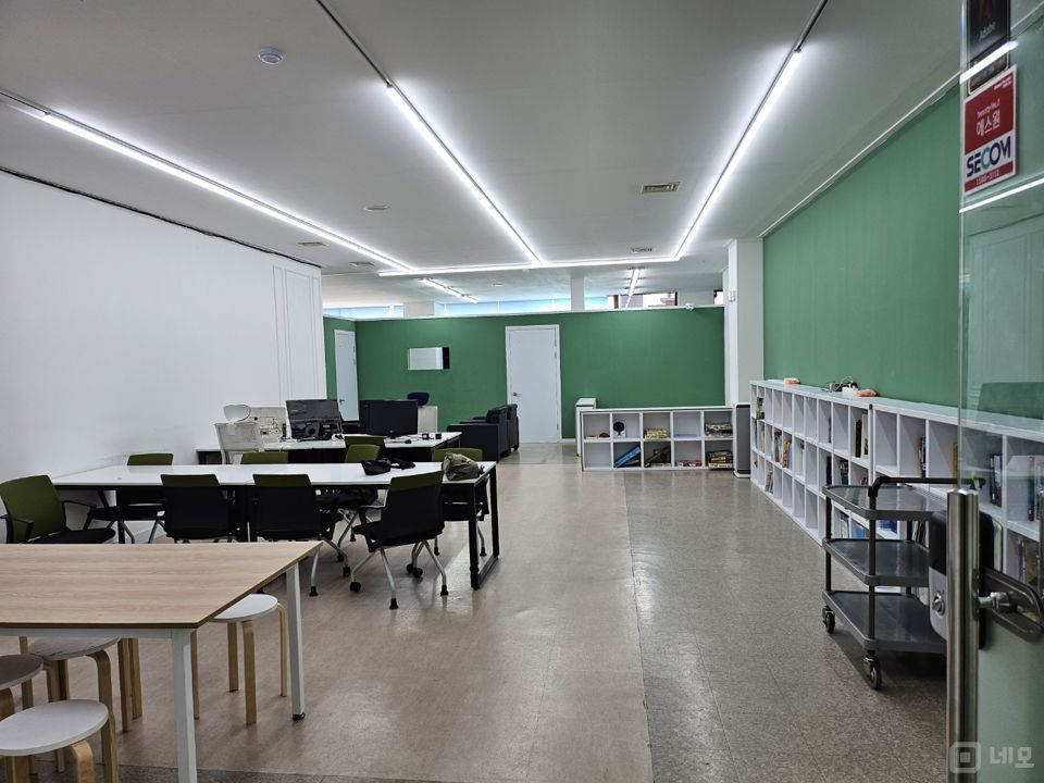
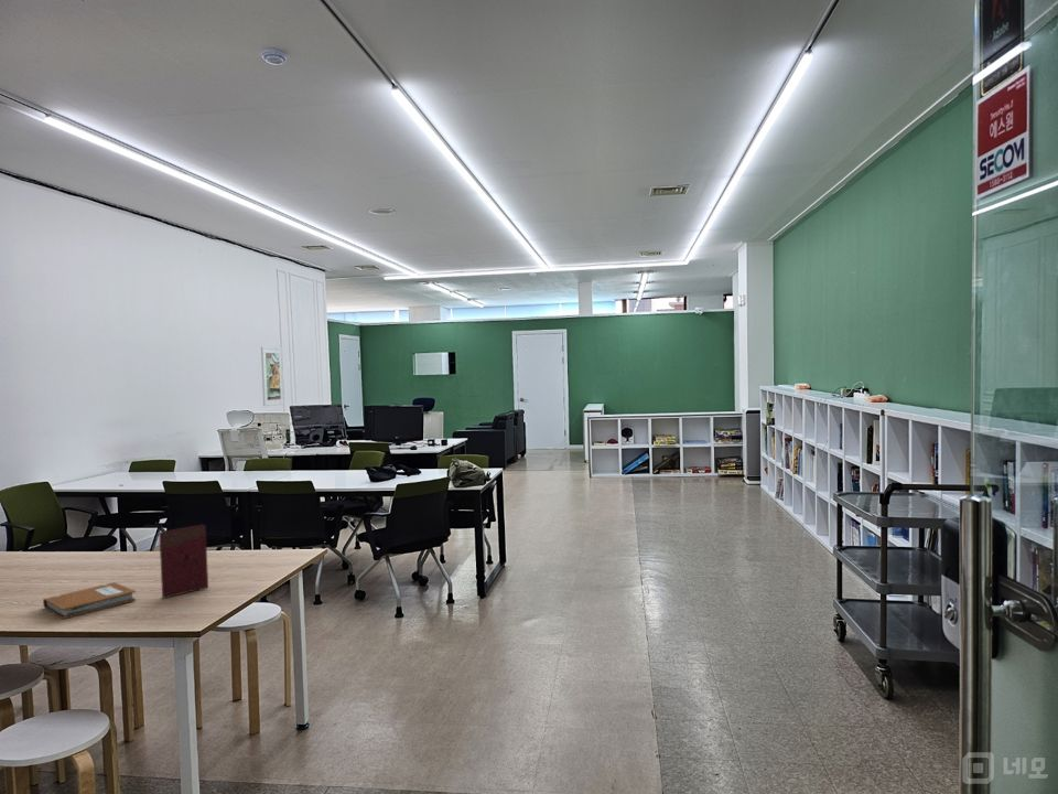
+ book [158,524,209,599]
+ notebook [42,581,137,620]
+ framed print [260,345,285,407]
